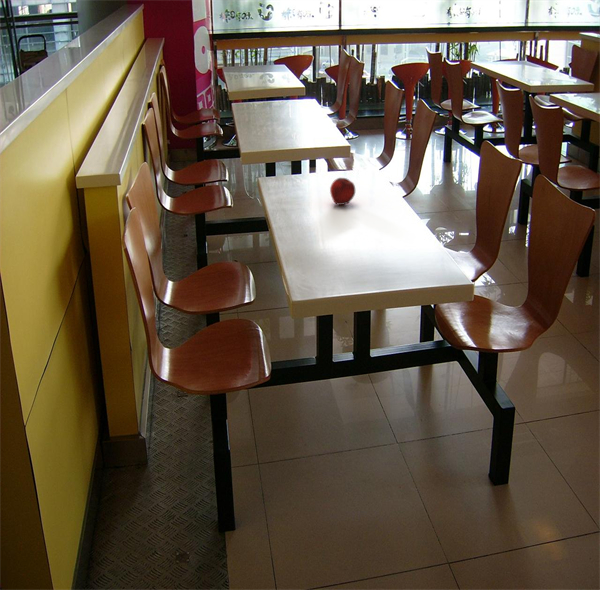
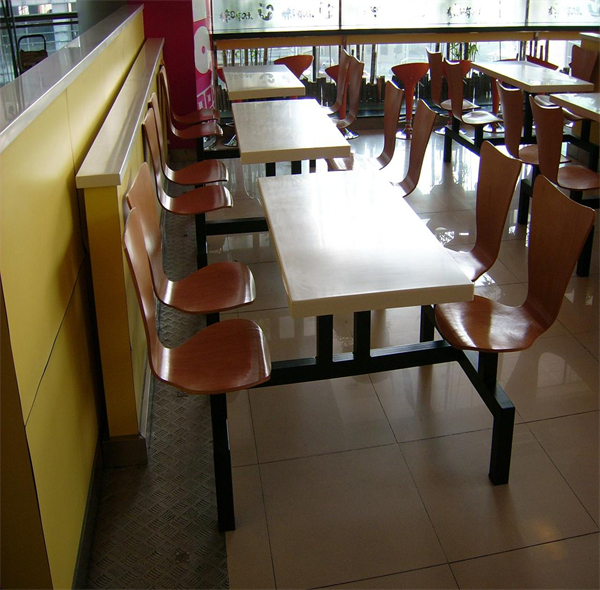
- apple [329,177,356,206]
